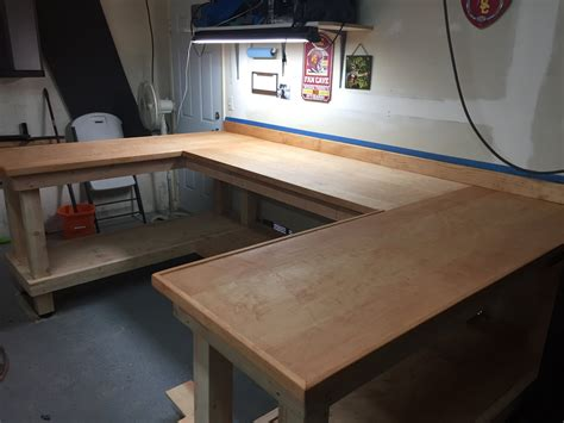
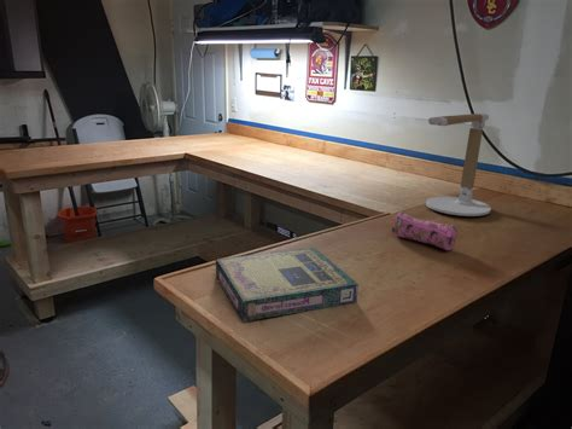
+ desk lamp [425,112,492,218]
+ video game box [215,247,360,323]
+ pencil case [391,210,459,251]
